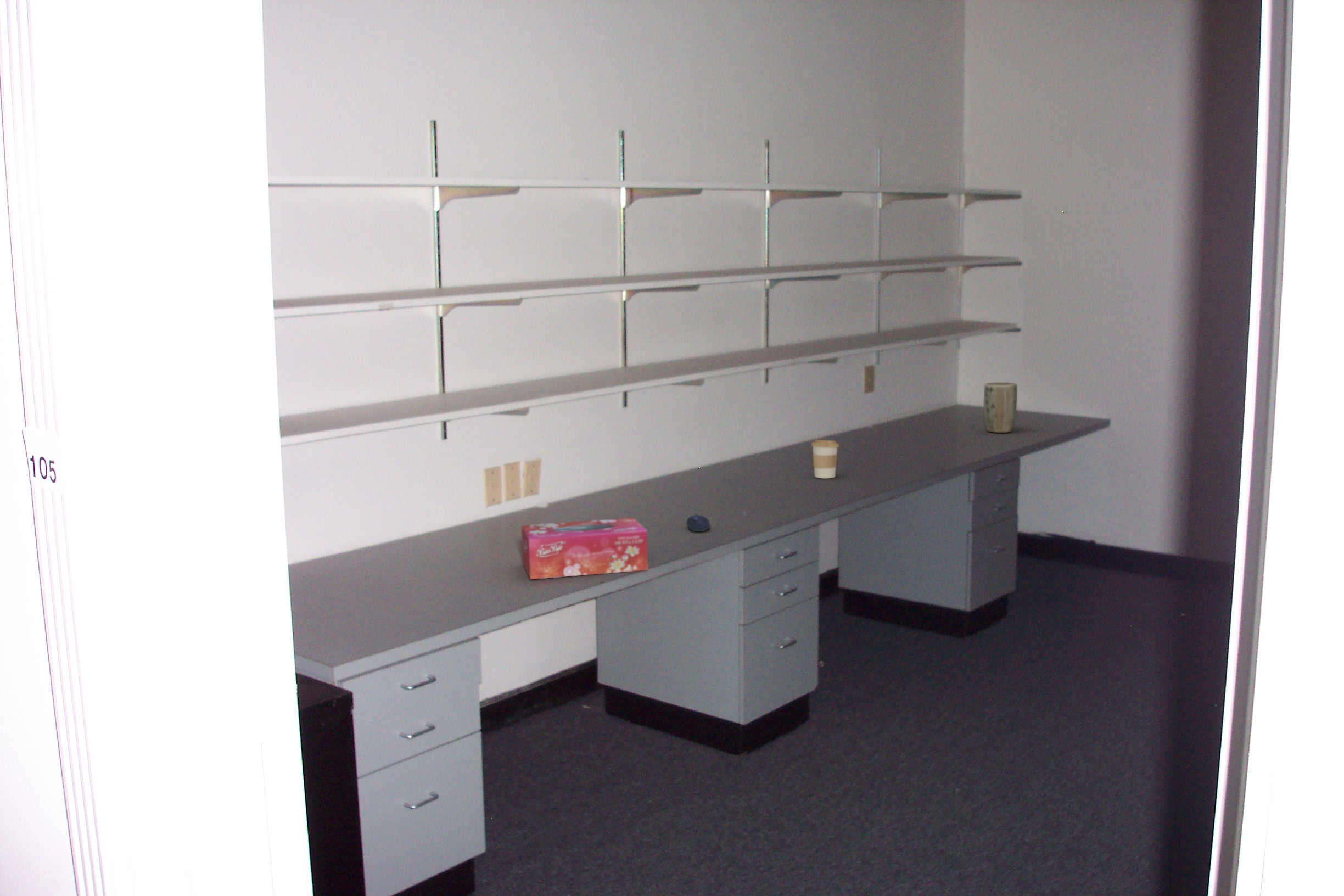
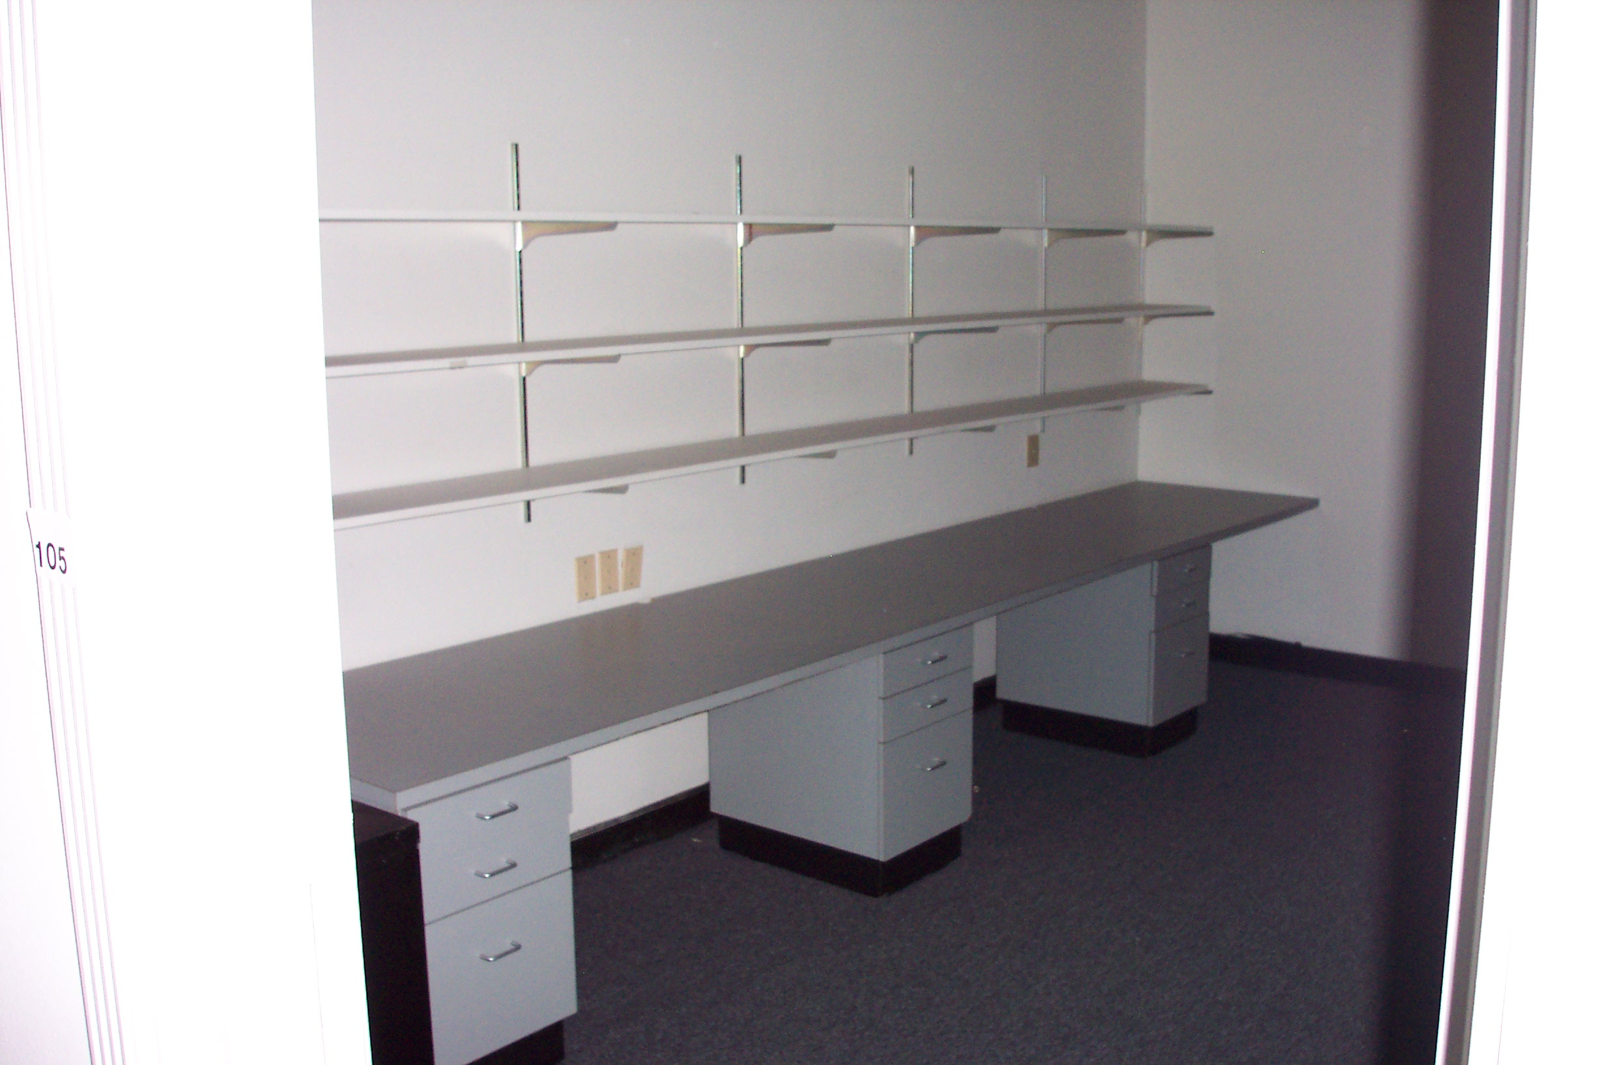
- computer mouse [686,514,711,532]
- plant pot [983,382,1018,433]
- coffee cup [811,439,839,479]
- tissue box [520,517,648,580]
